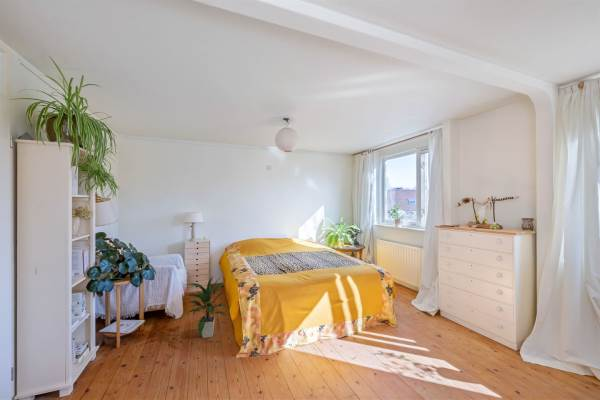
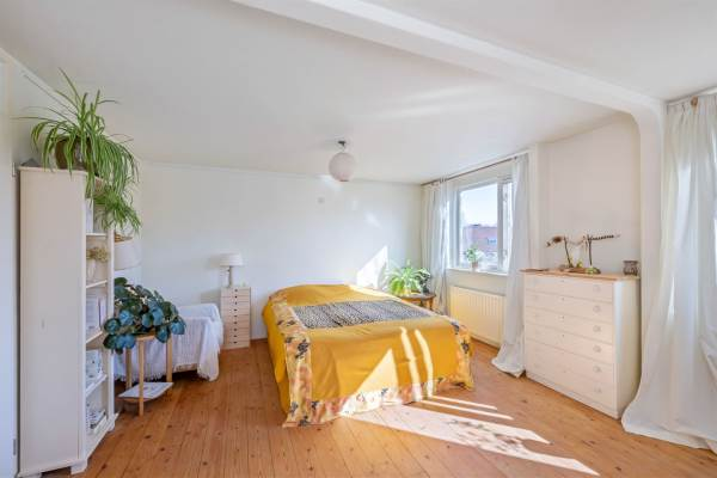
- indoor plant [185,275,229,339]
